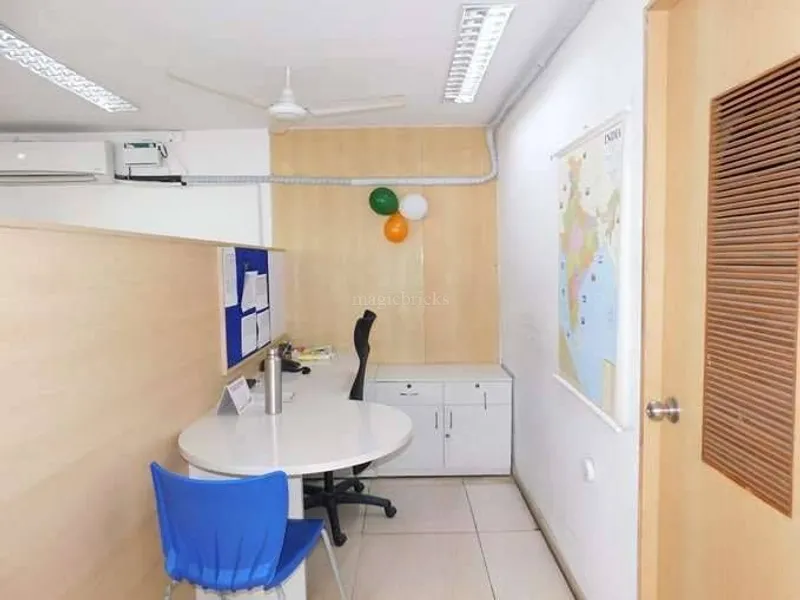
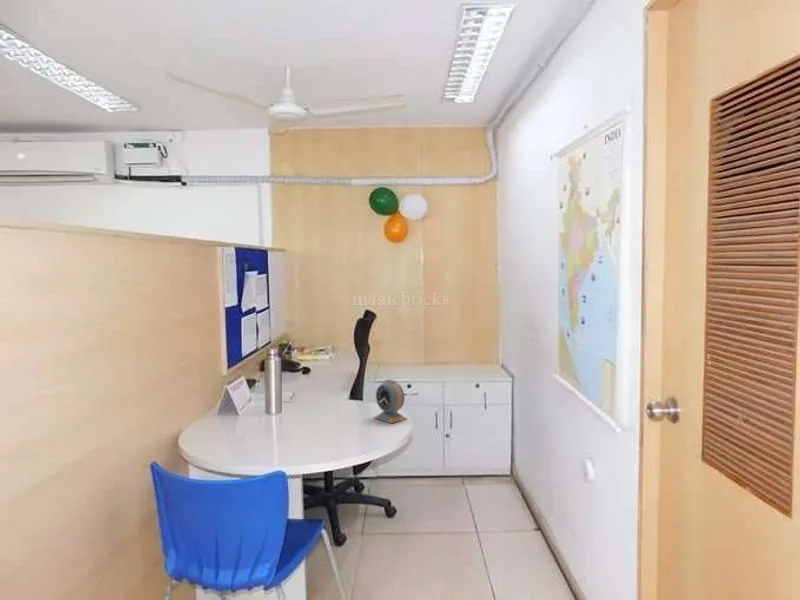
+ alarm clock [373,378,408,424]
